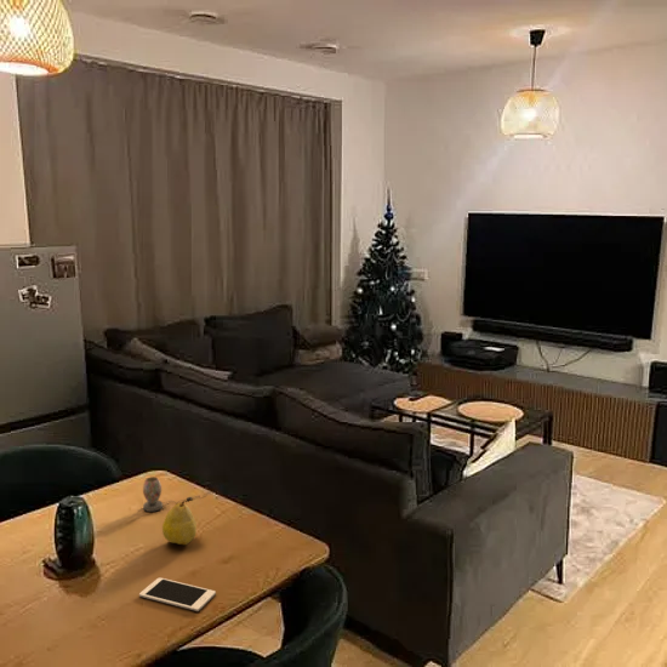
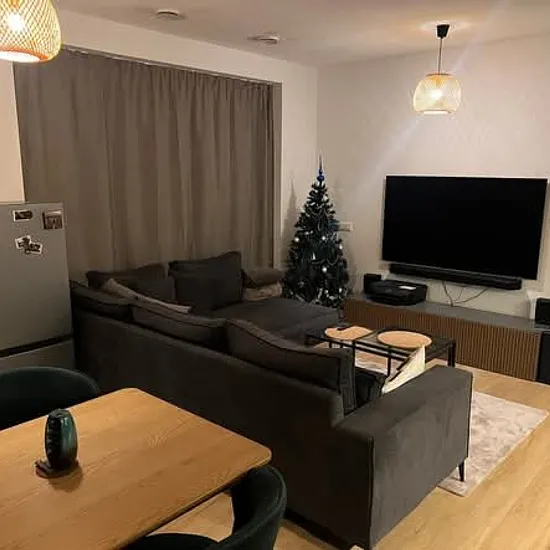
- cell phone [138,576,217,612]
- fruit [161,500,198,546]
- decorative vase [142,475,215,513]
